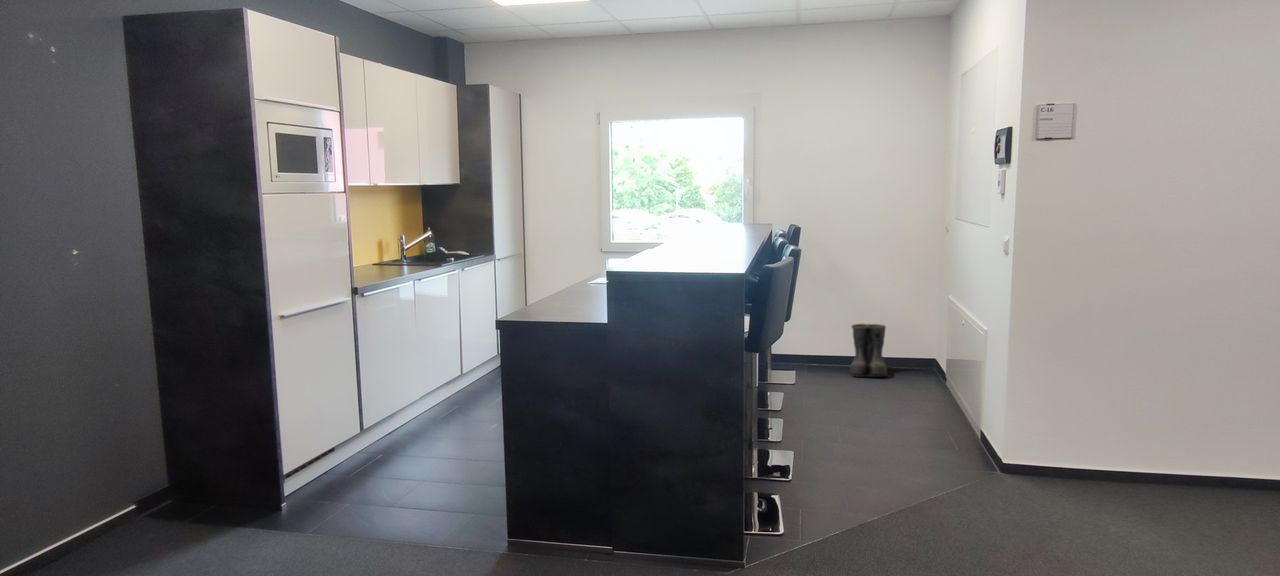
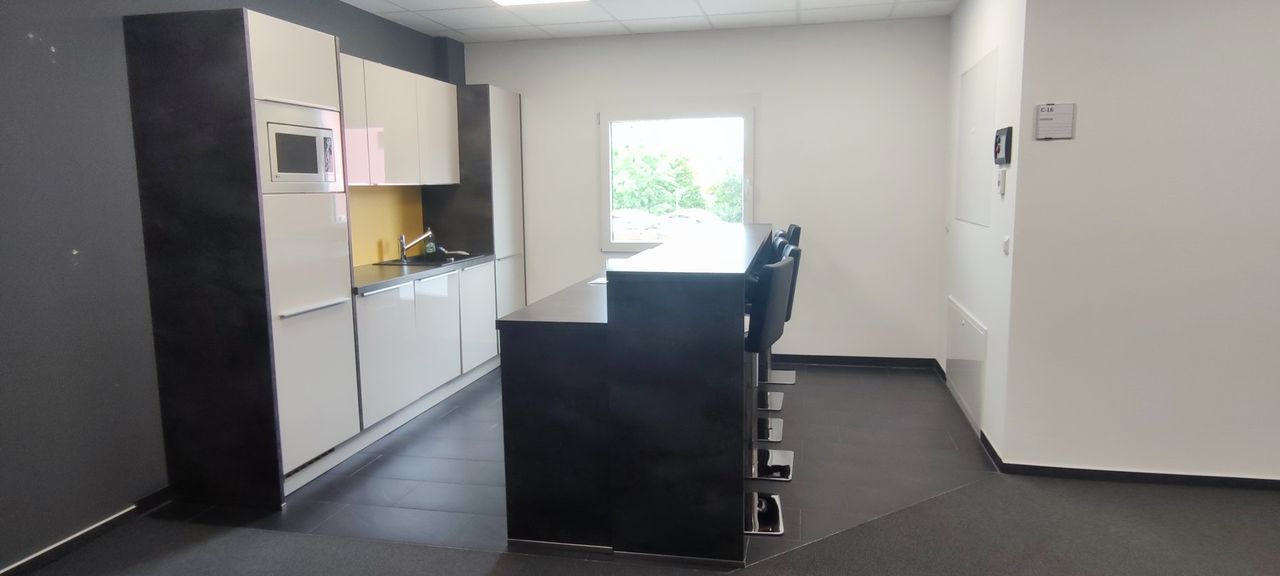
- boots [849,323,889,378]
